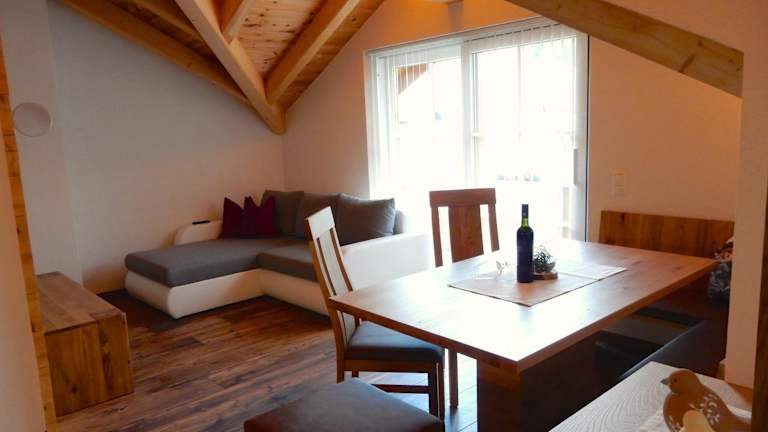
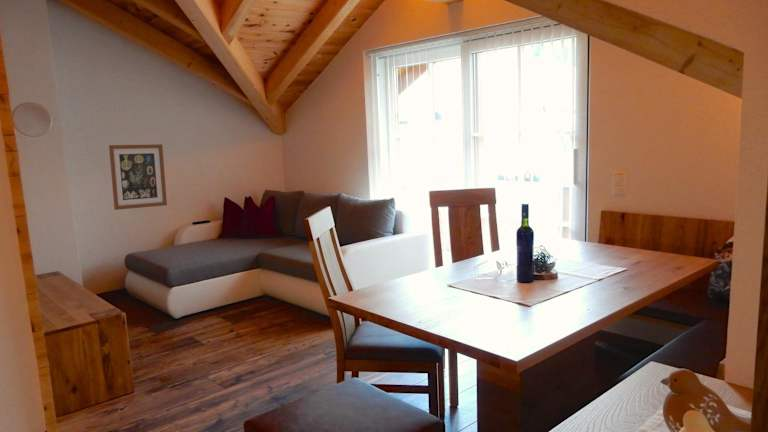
+ wall art [108,143,168,211]
